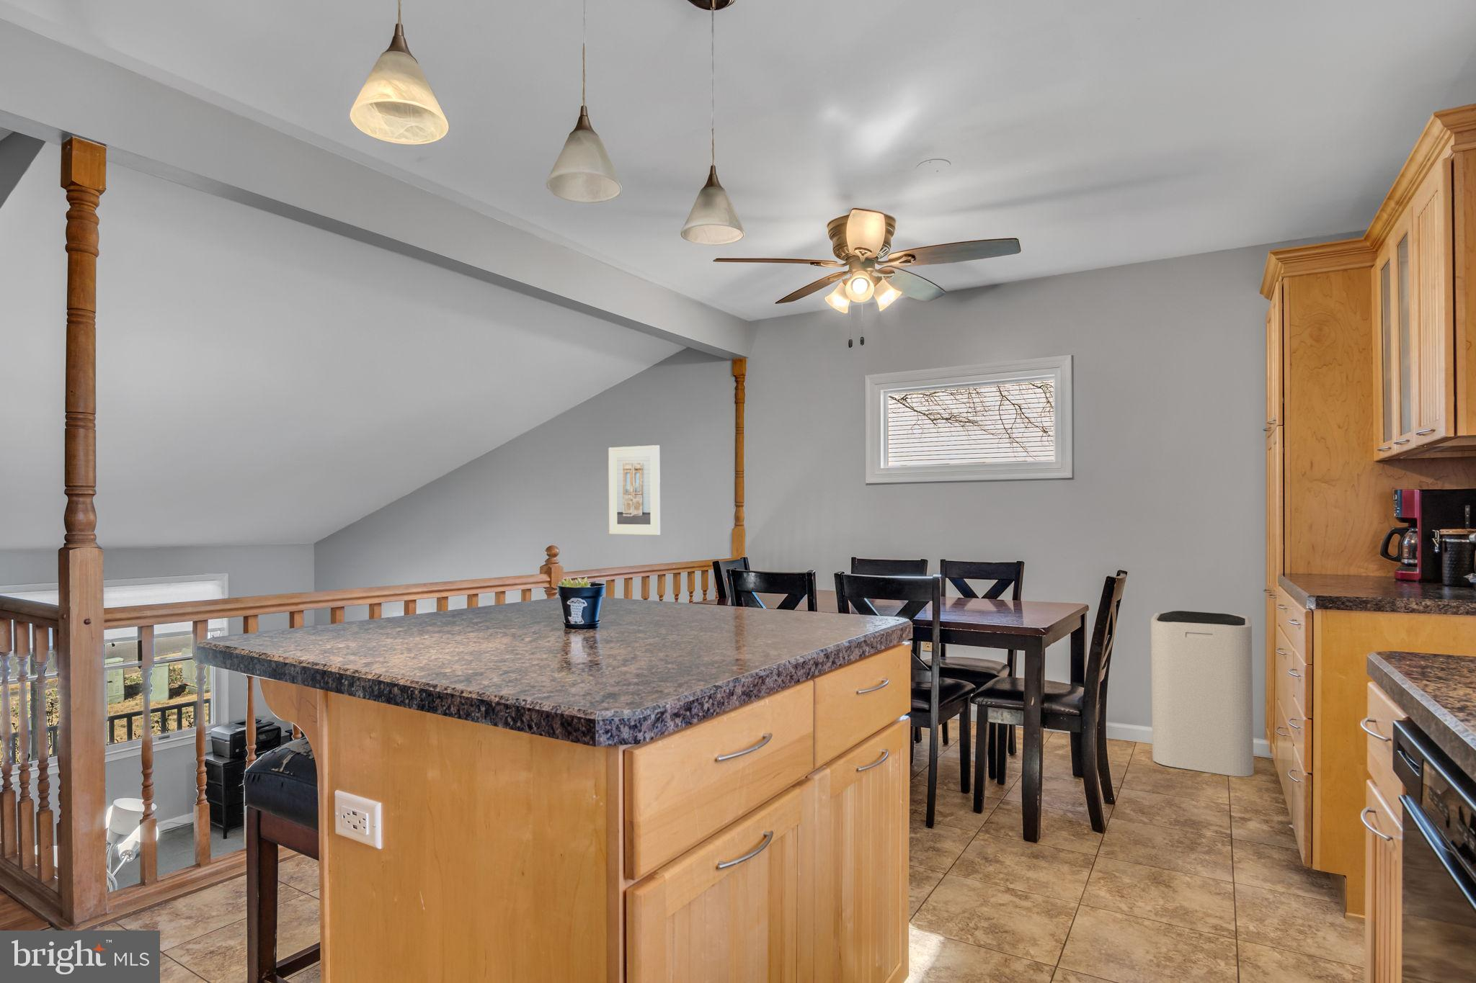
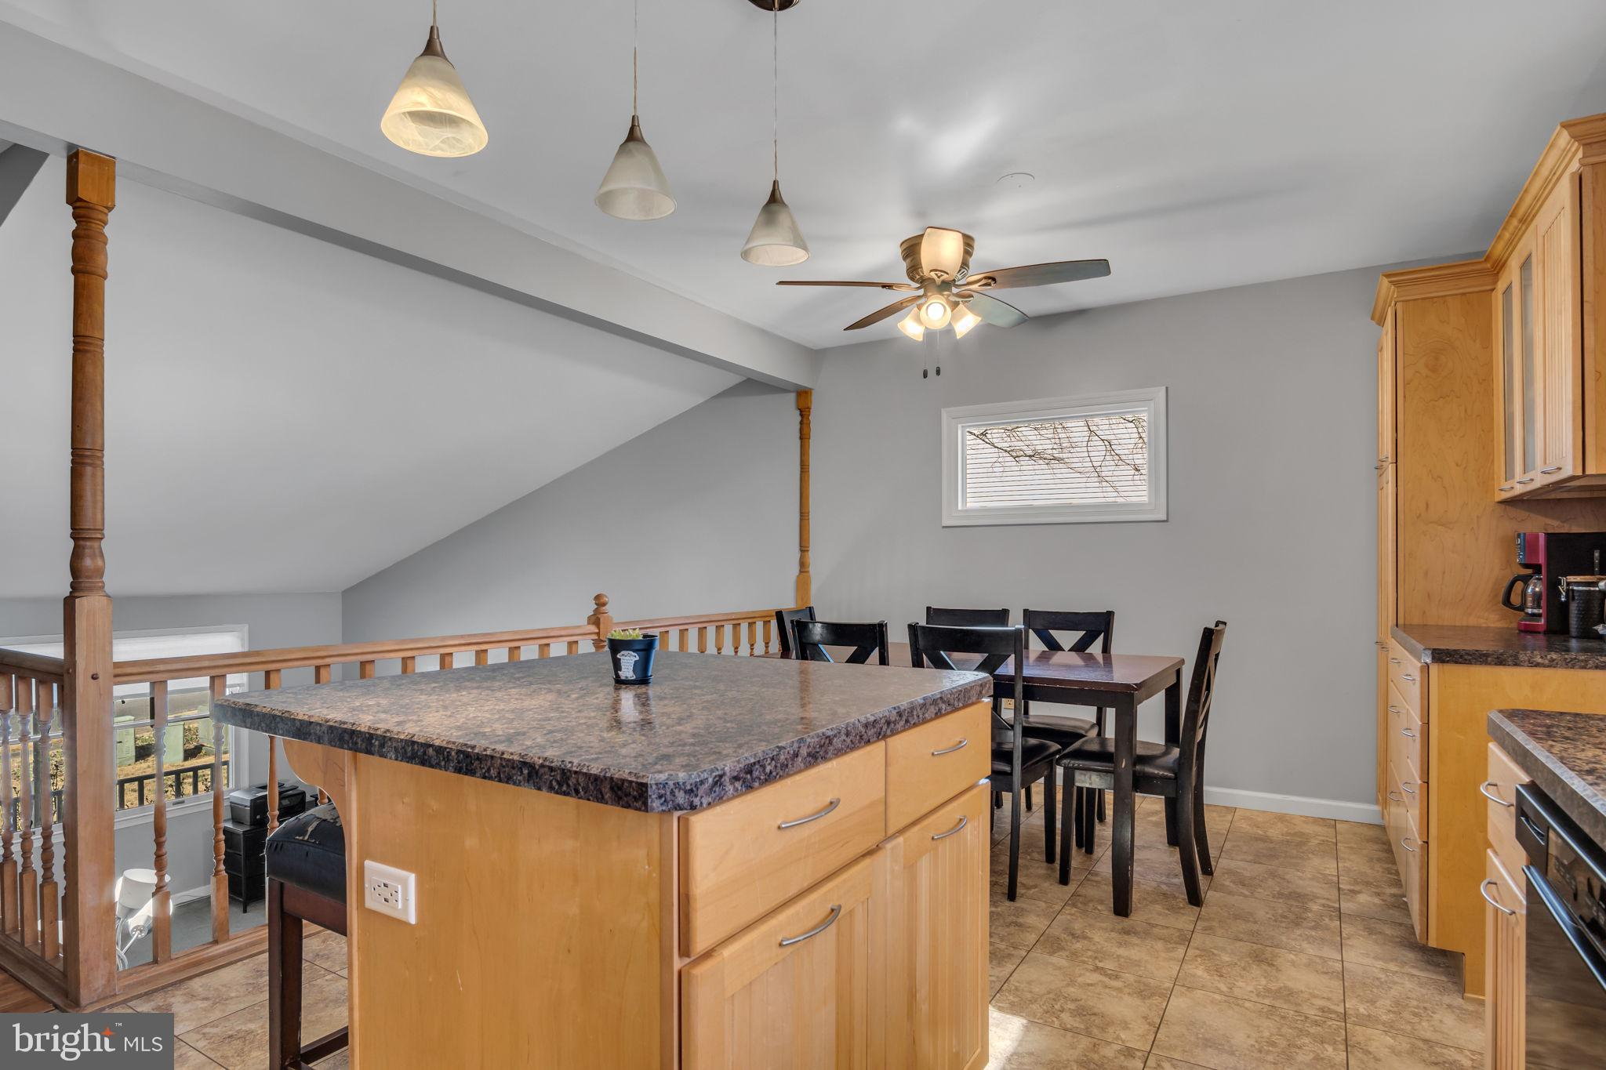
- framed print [608,444,661,535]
- trash can [1150,610,1254,777]
